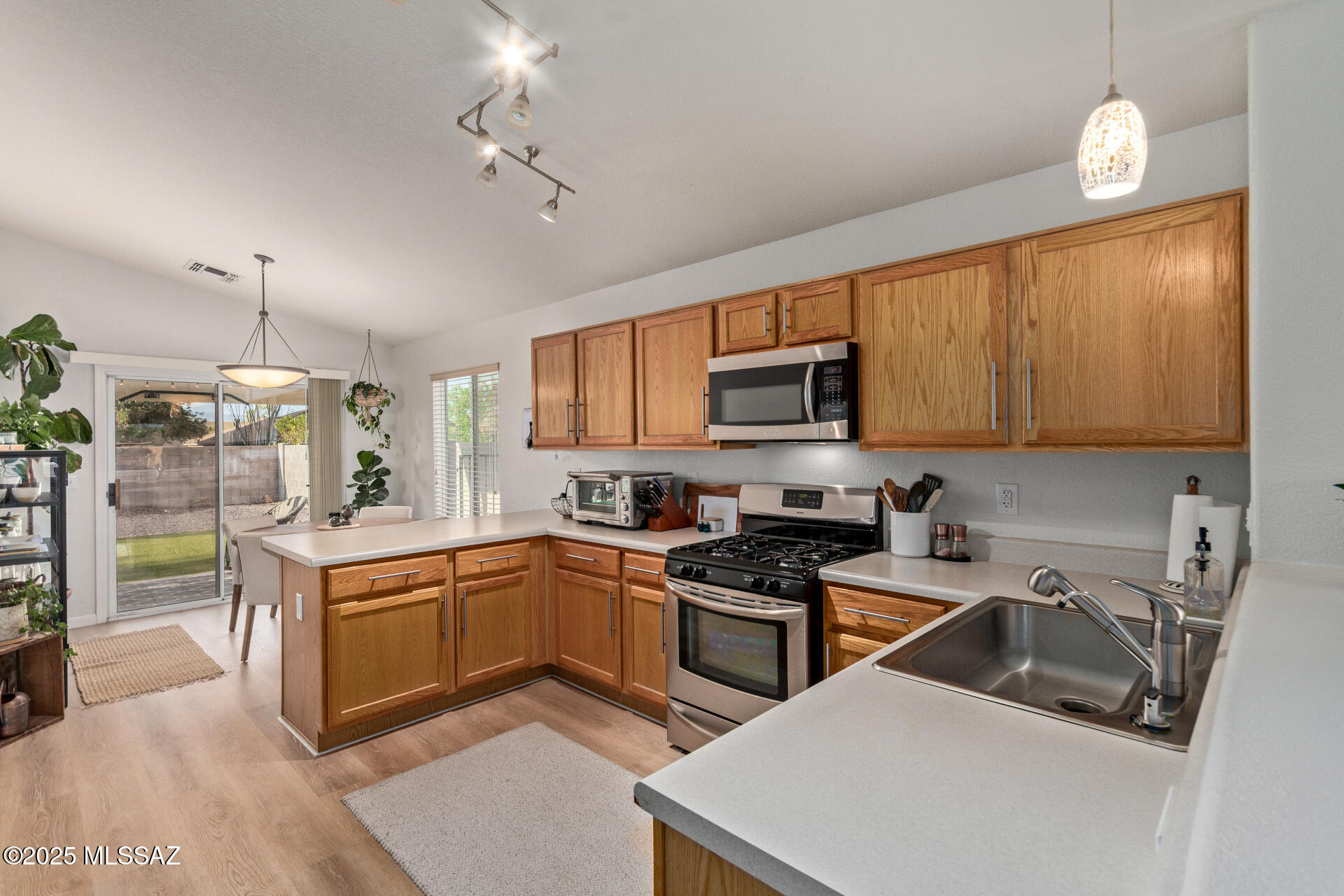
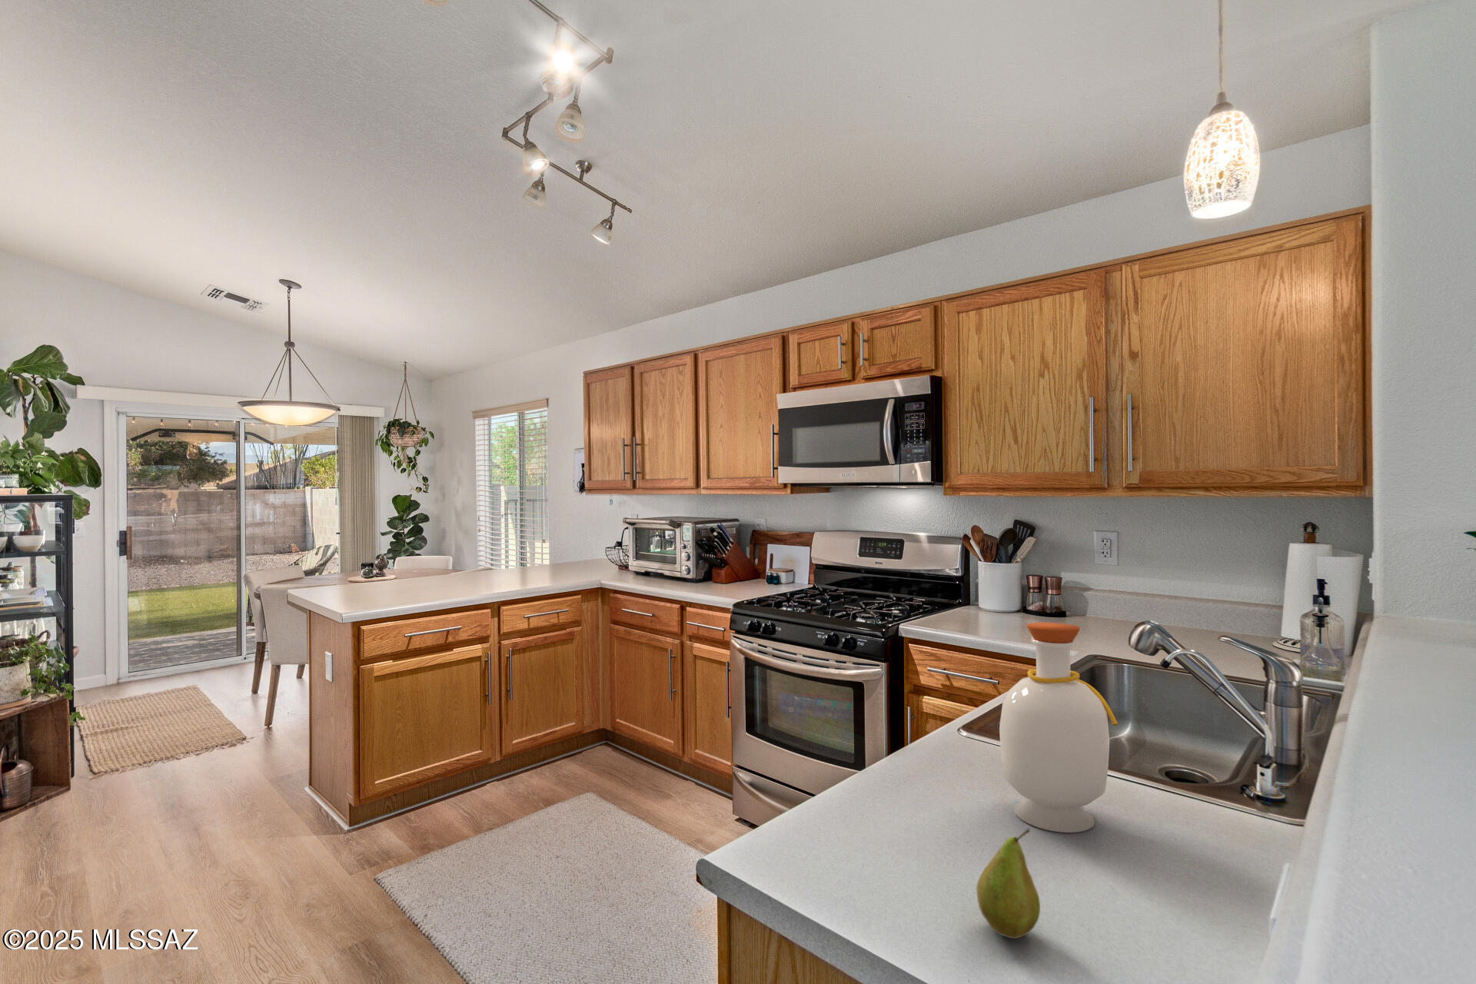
+ bottle [998,622,1119,834]
+ fruit [975,828,1041,939]
